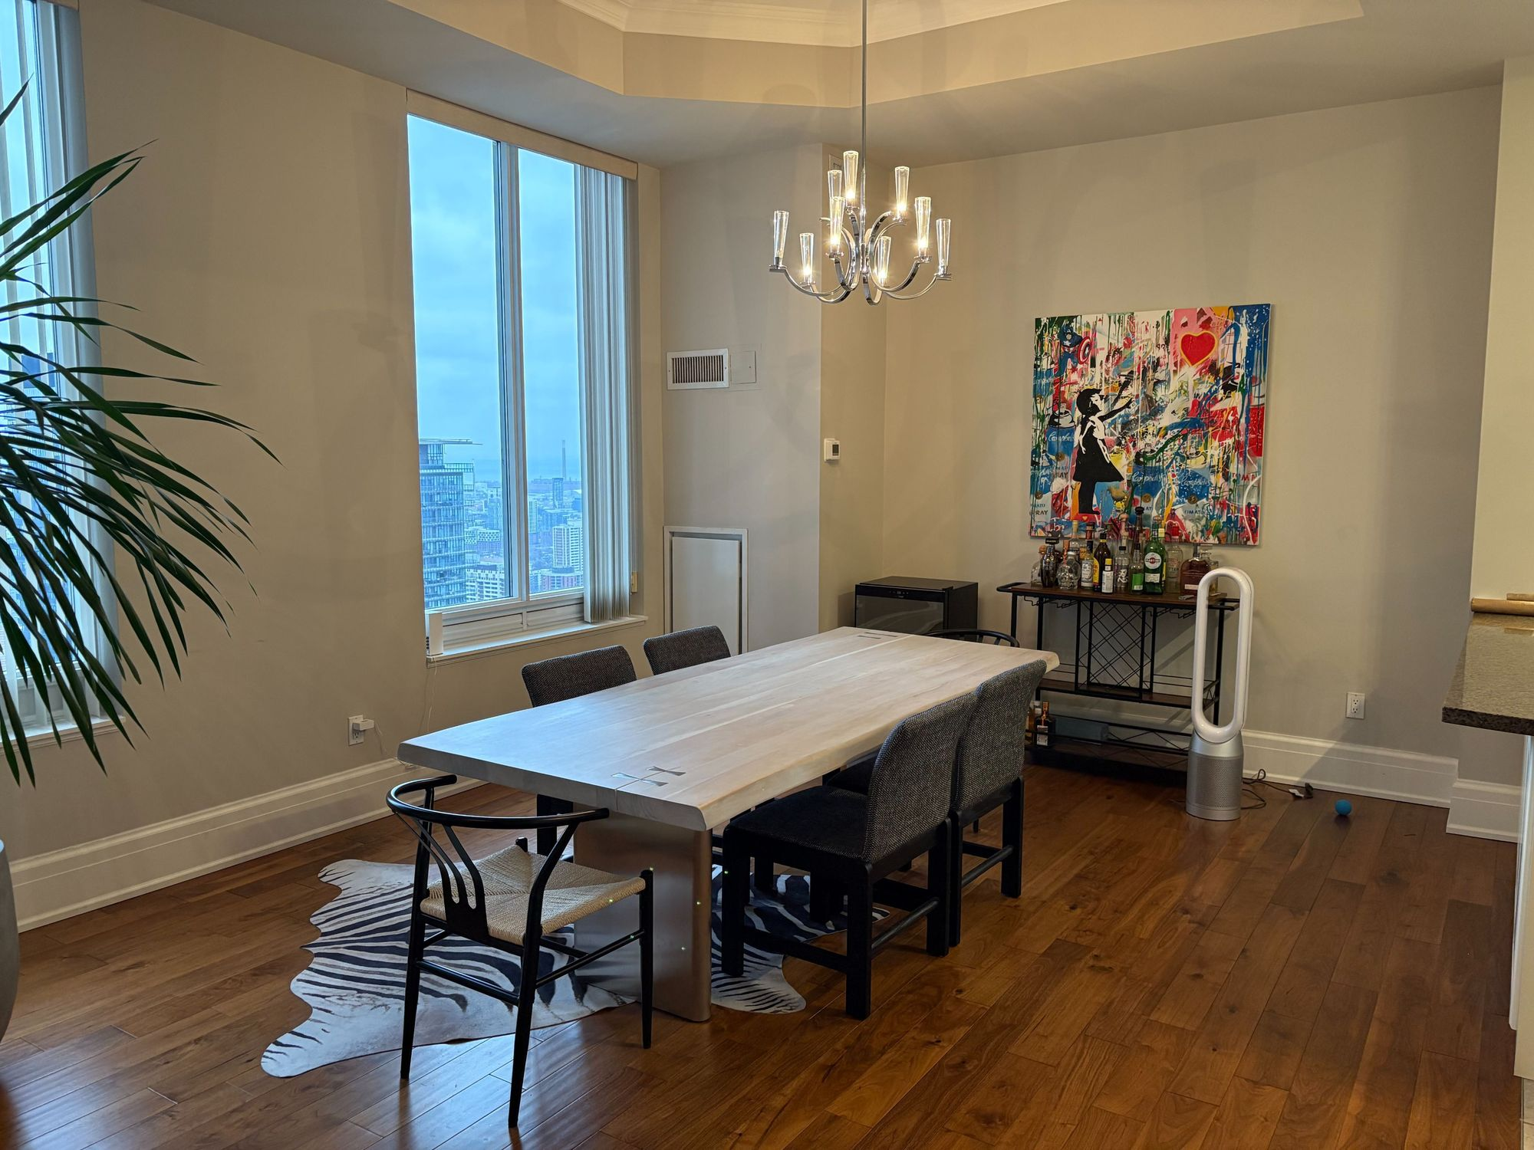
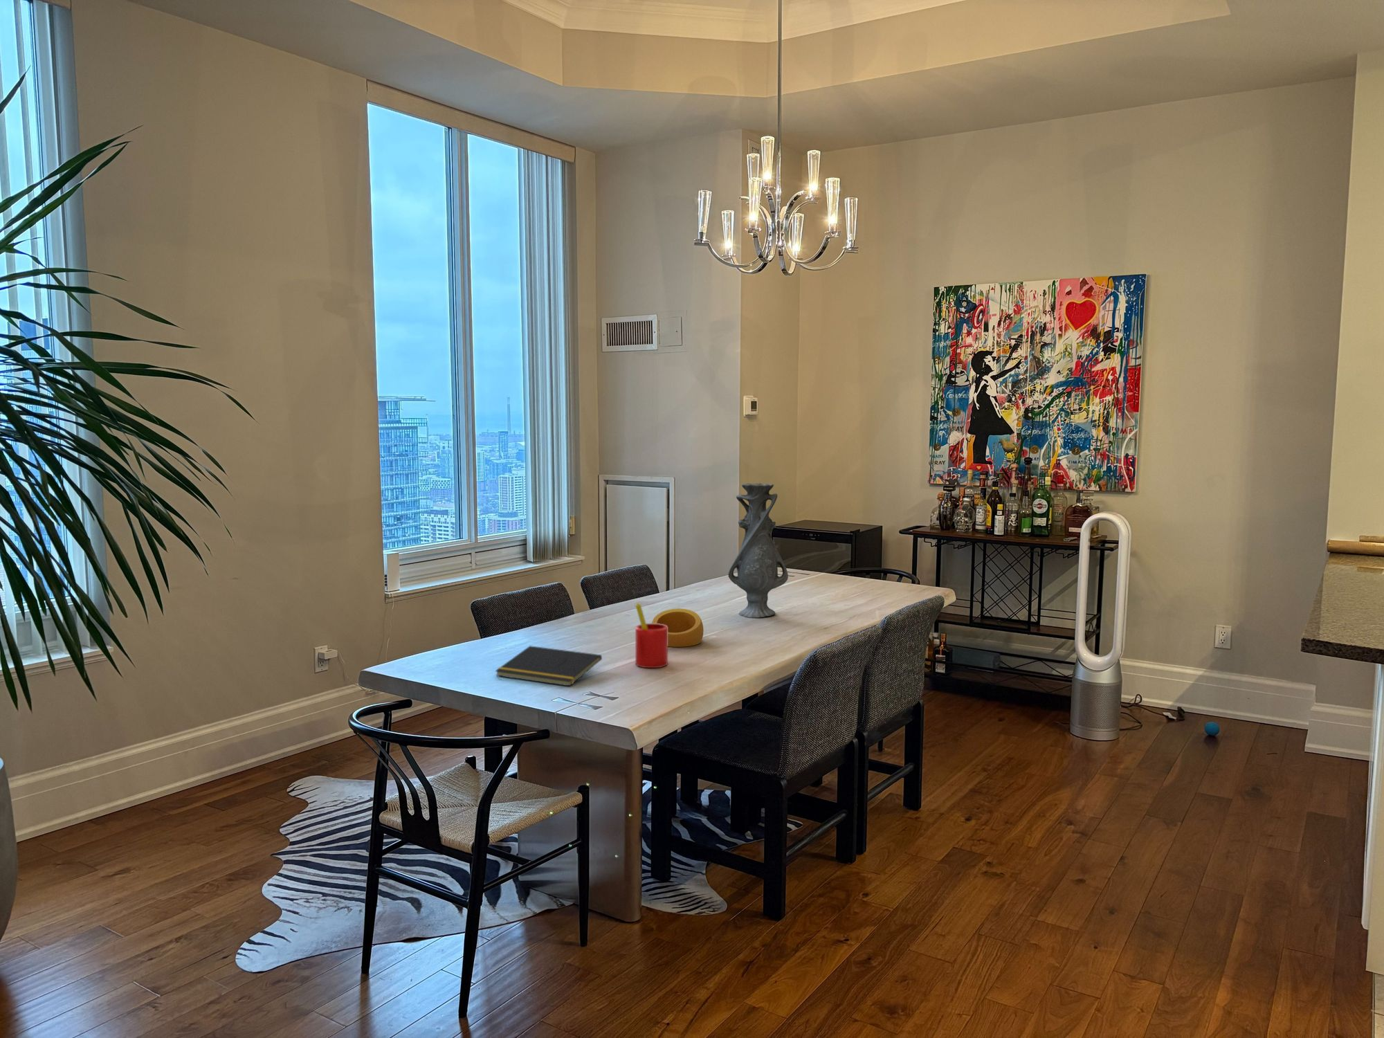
+ vase [727,482,789,618]
+ ring [652,607,704,648]
+ straw [634,602,668,668]
+ notepad [494,645,603,687]
